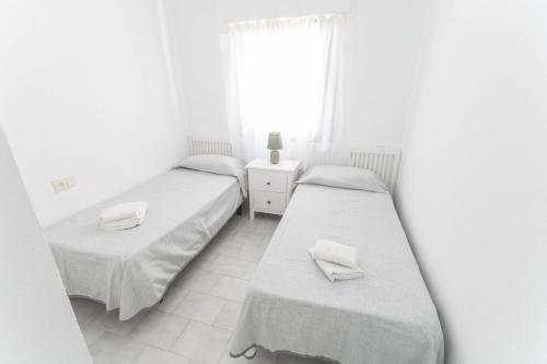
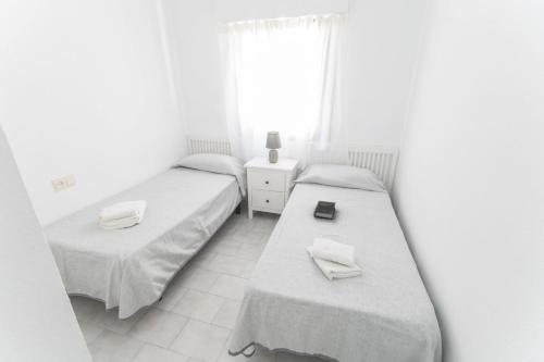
+ hardback book [312,200,336,221]
